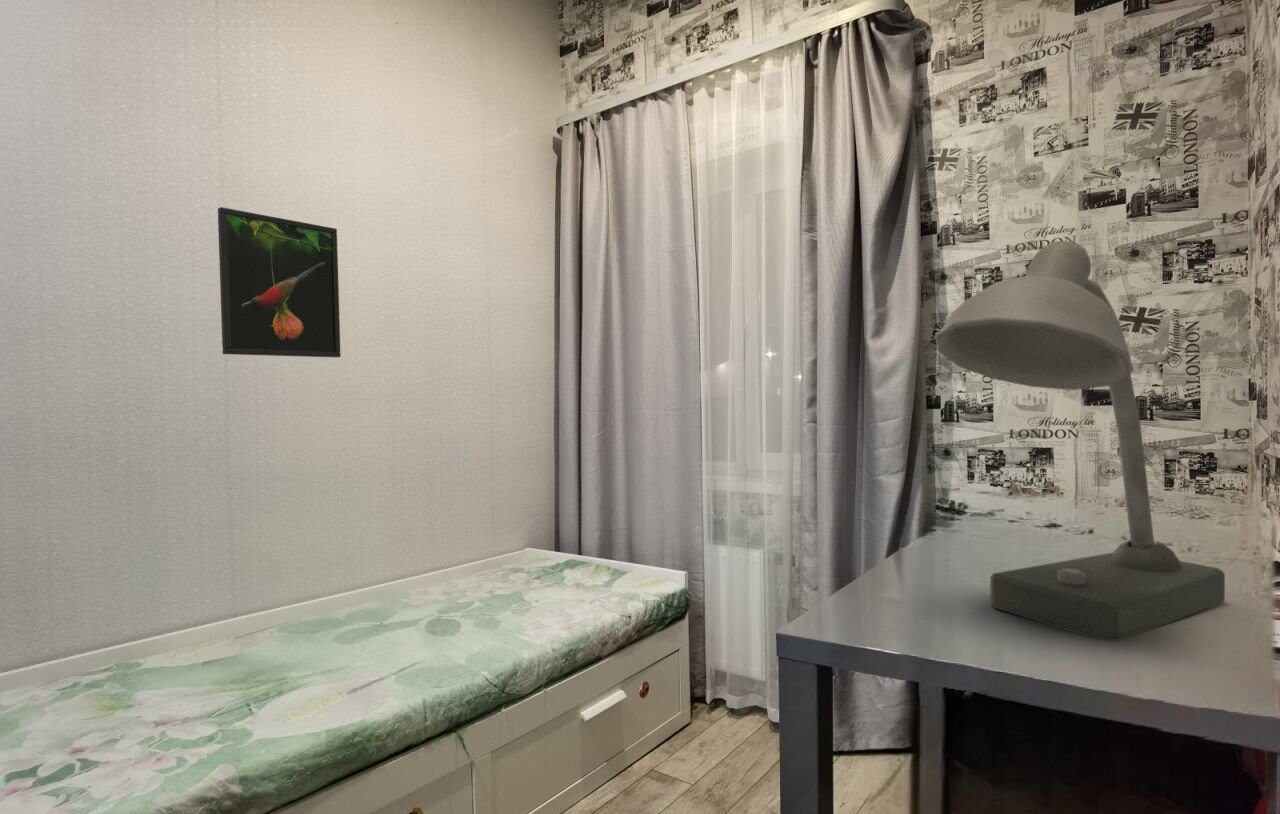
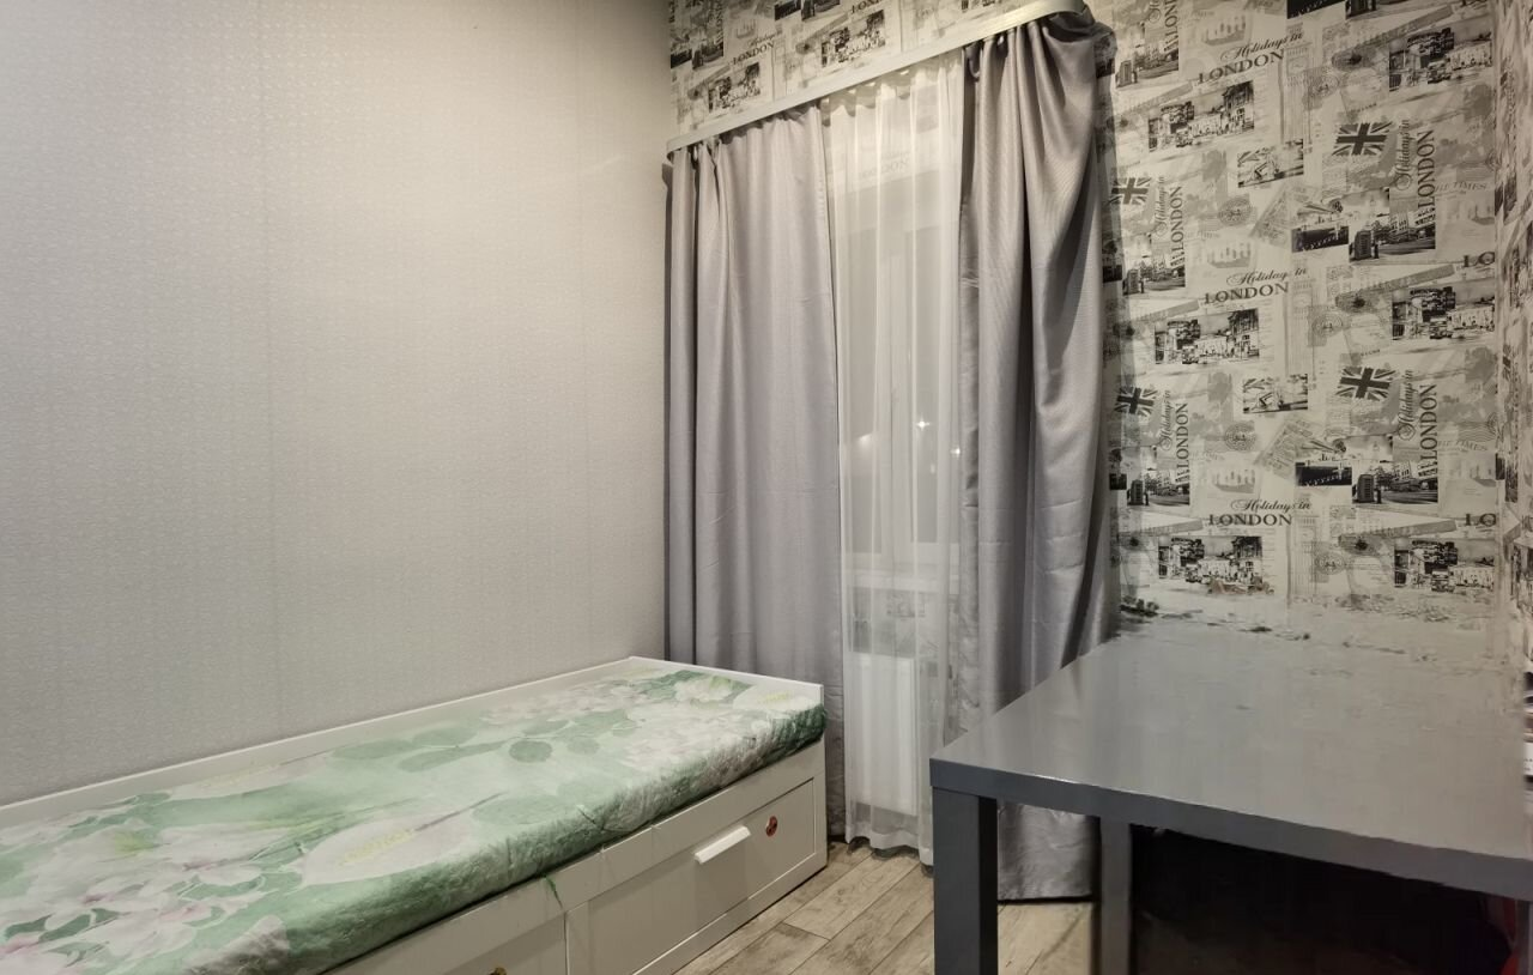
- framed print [217,206,342,358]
- desk lamp [934,240,1226,642]
